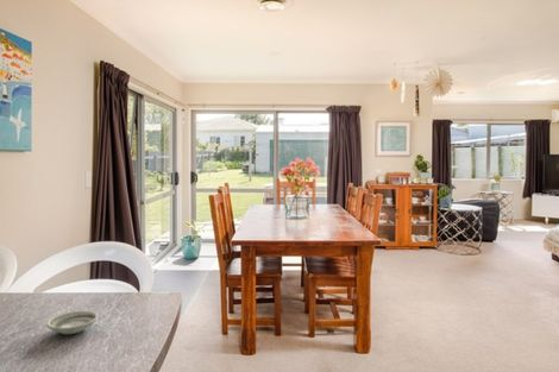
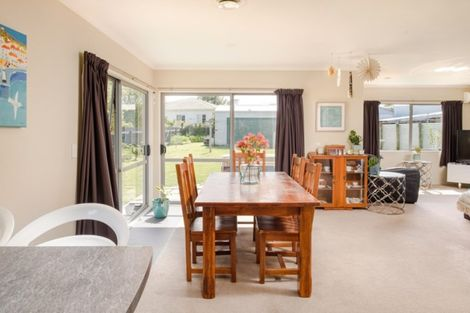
- saucer [45,310,99,335]
